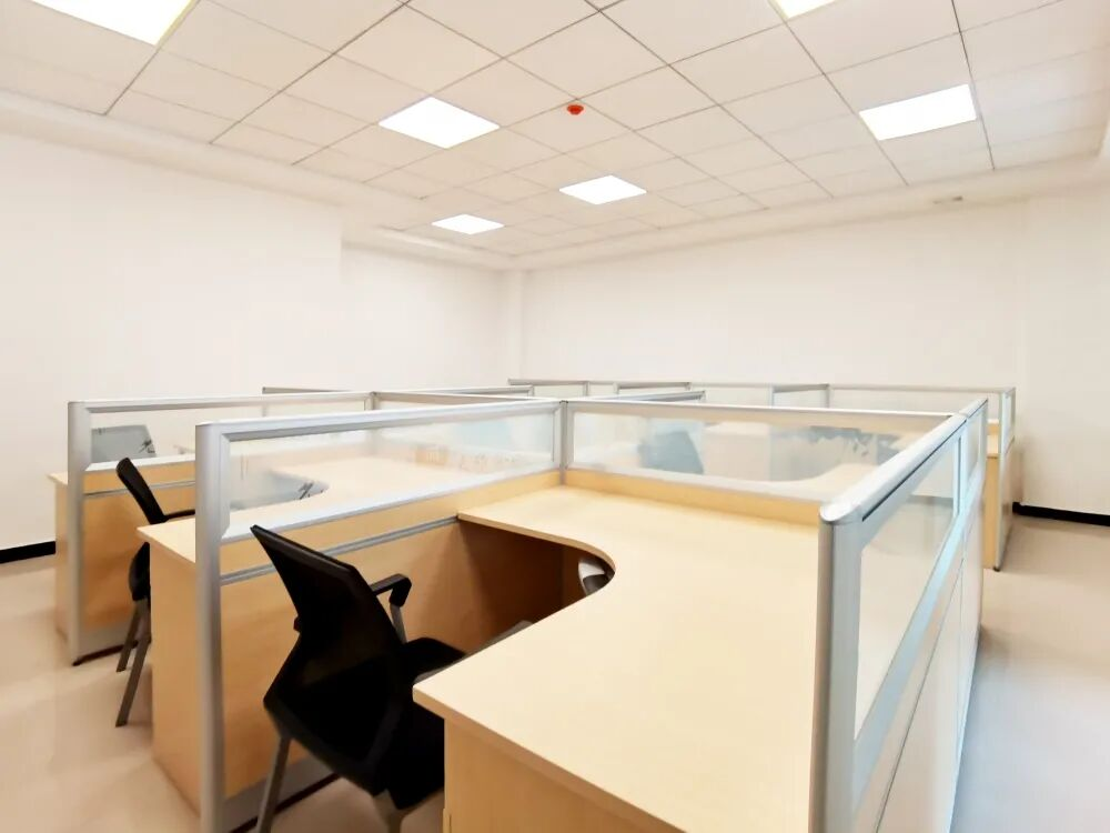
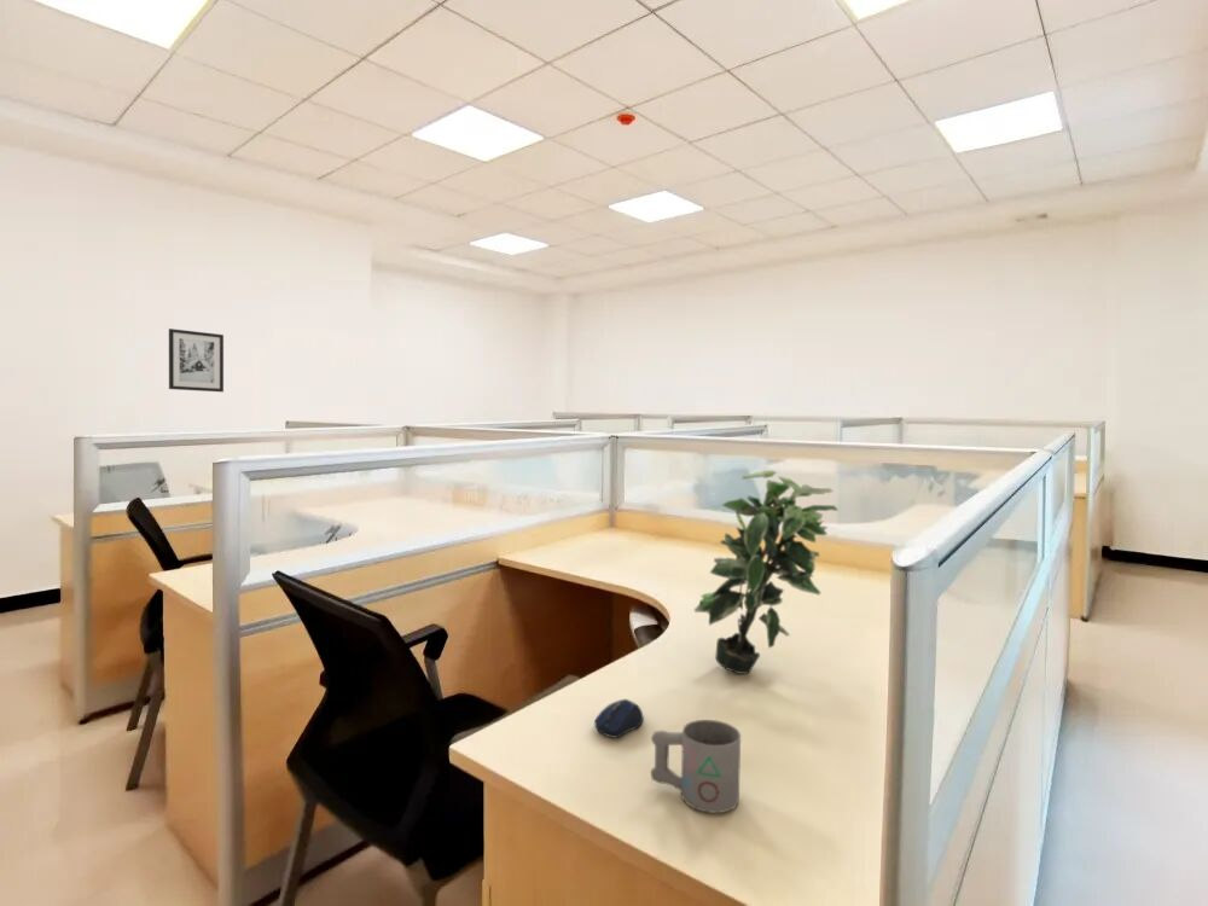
+ mug [650,719,742,814]
+ potted plant [693,469,840,675]
+ wall art [168,327,225,393]
+ computer mouse [593,698,645,739]
